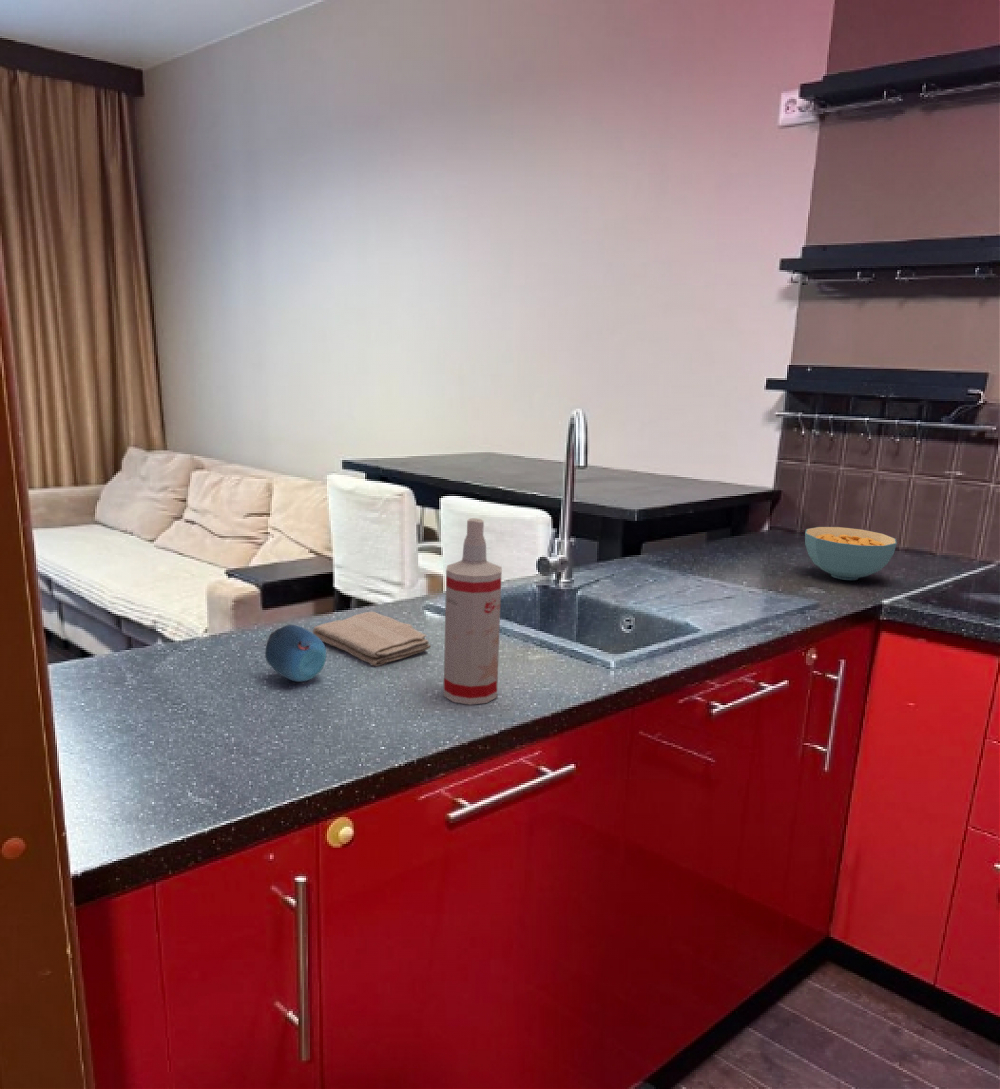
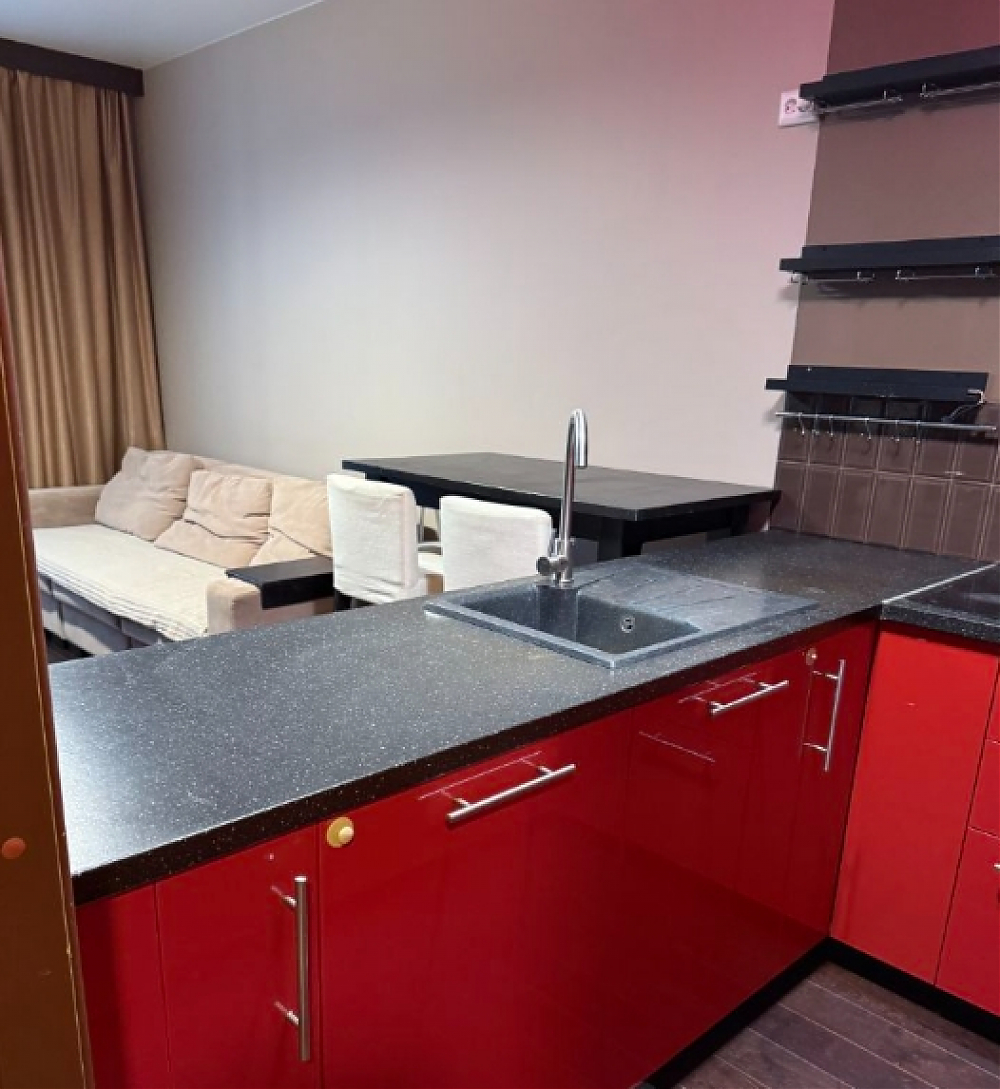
- cereal bowl [804,526,898,581]
- spray bottle [443,517,503,706]
- fruit [264,624,327,683]
- washcloth [312,611,431,667]
